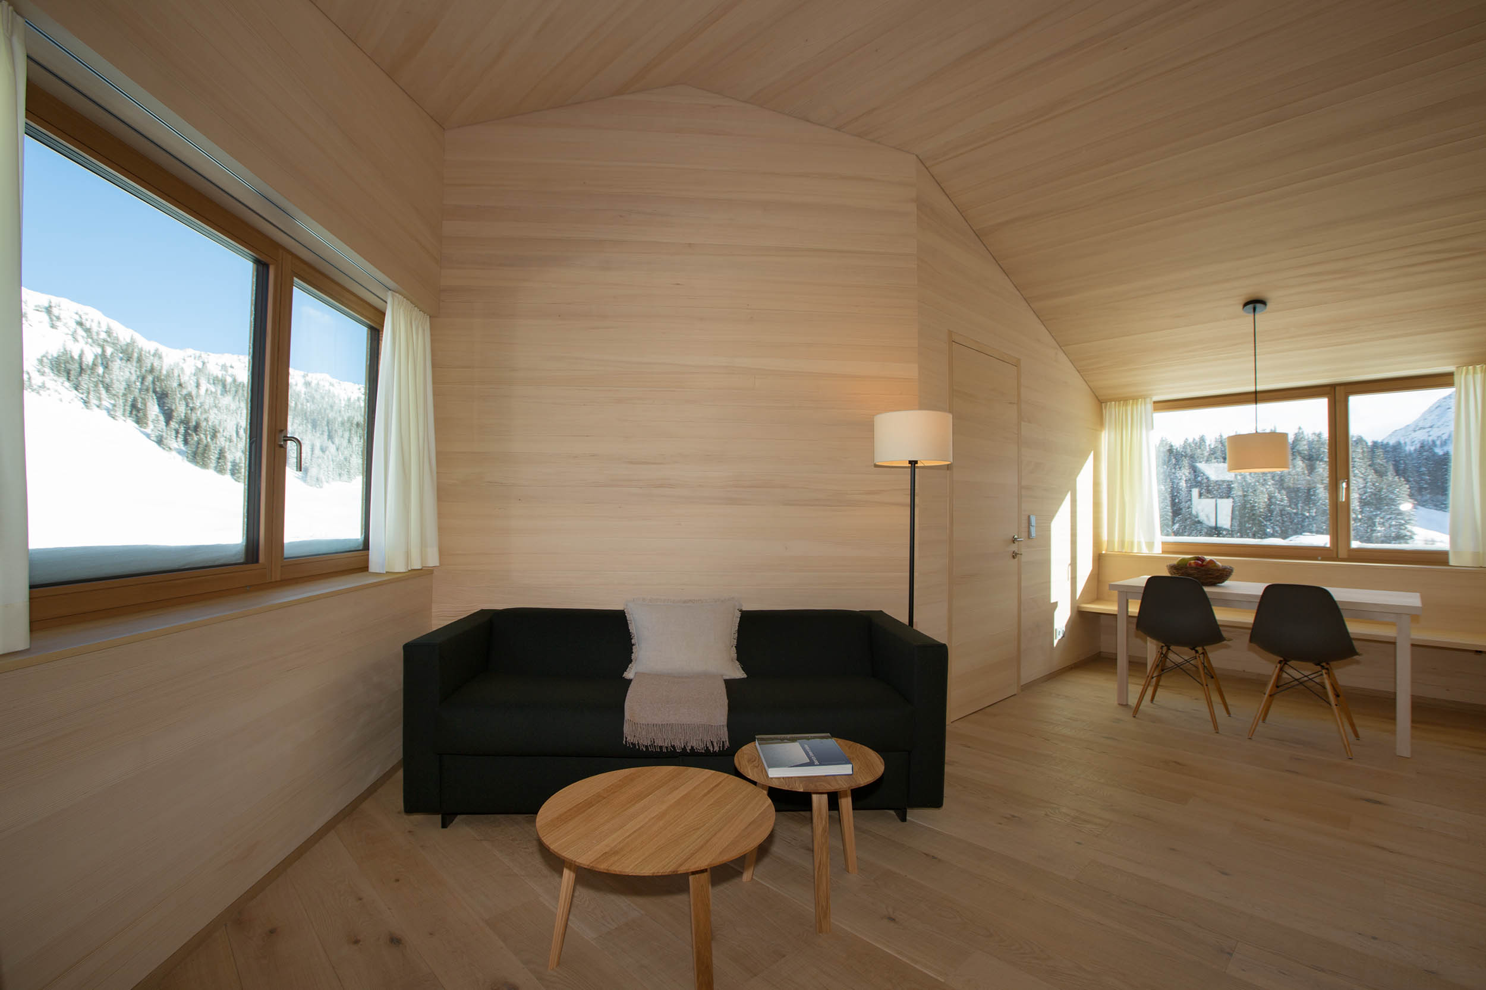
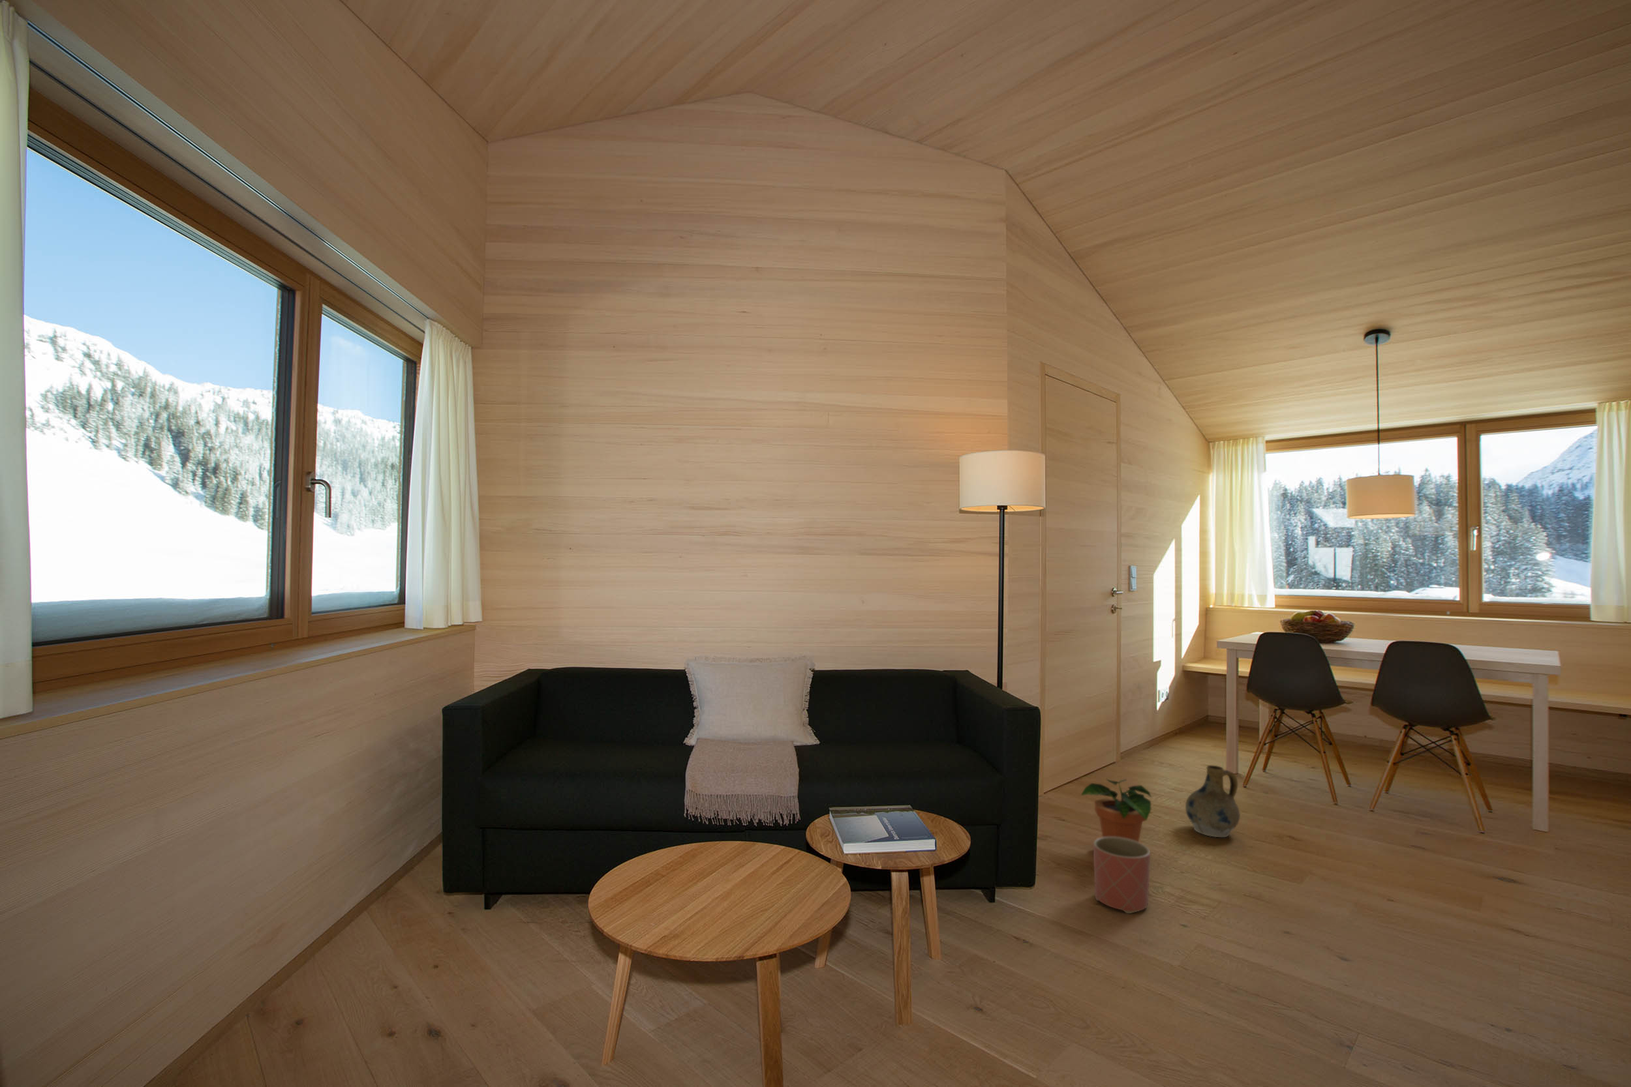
+ ceramic jug [1184,764,1241,838]
+ planter [1092,837,1150,915]
+ potted plant [1080,778,1152,844]
